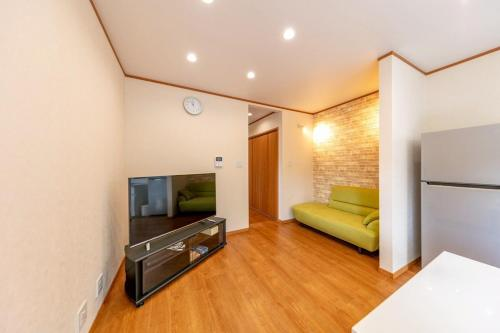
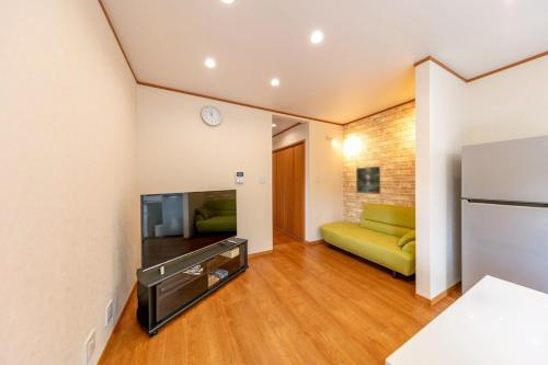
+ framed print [355,166,381,195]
